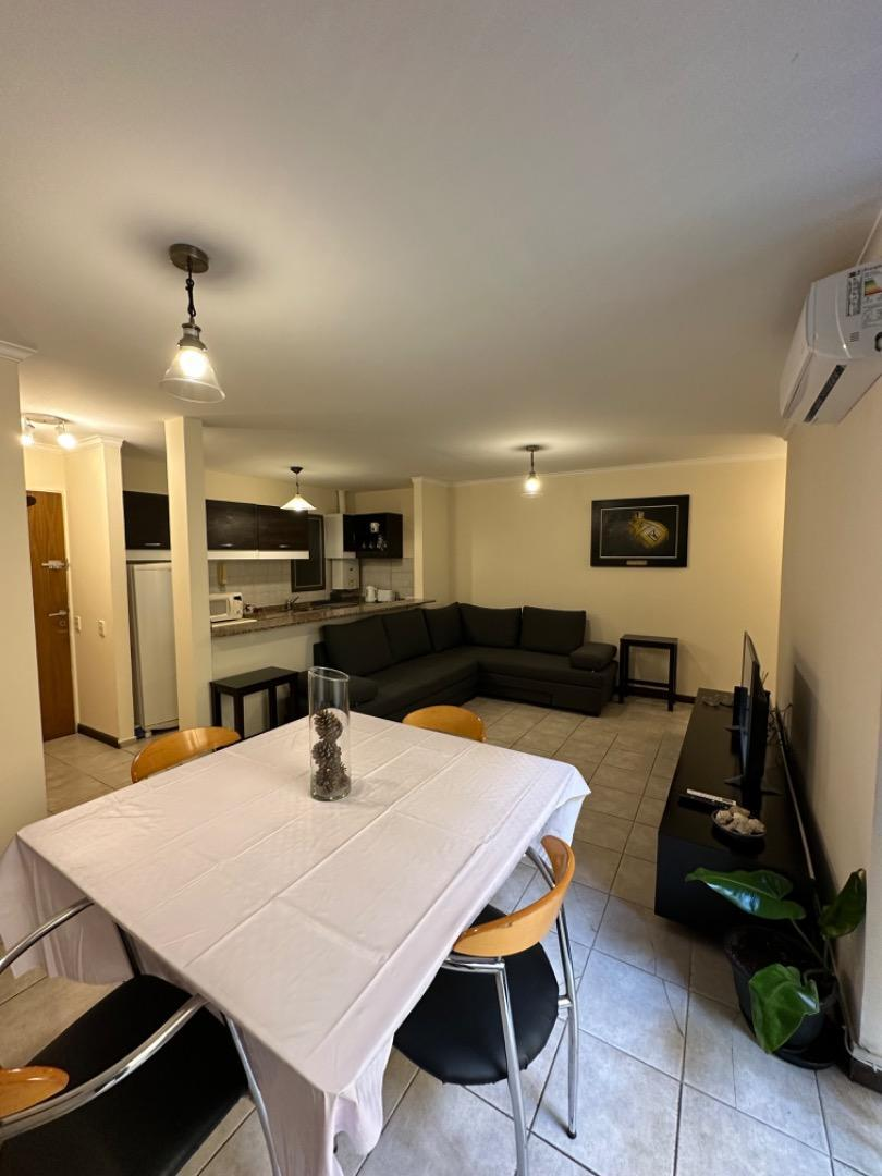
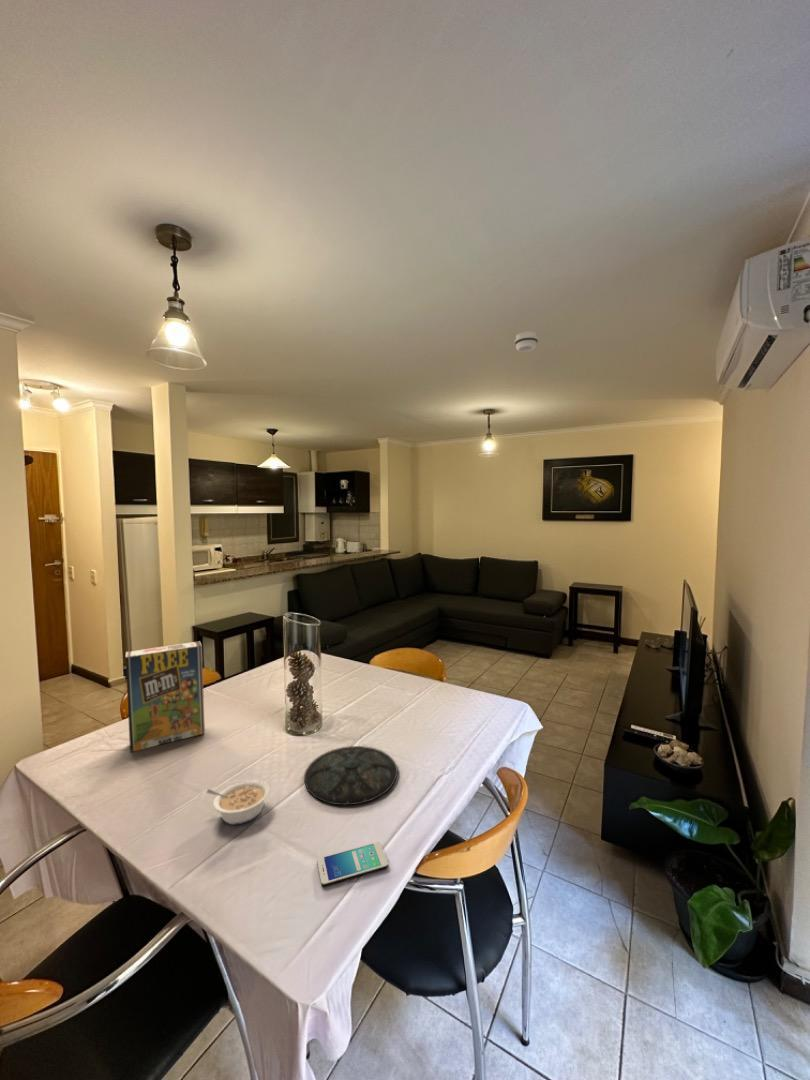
+ legume [205,779,271,826]
+ smartphone [316,841,389,888]
+ plate [303,745,399,806]
+ cereal box [125,640,206,753]
+ smoke detector [514,331,539,353]
